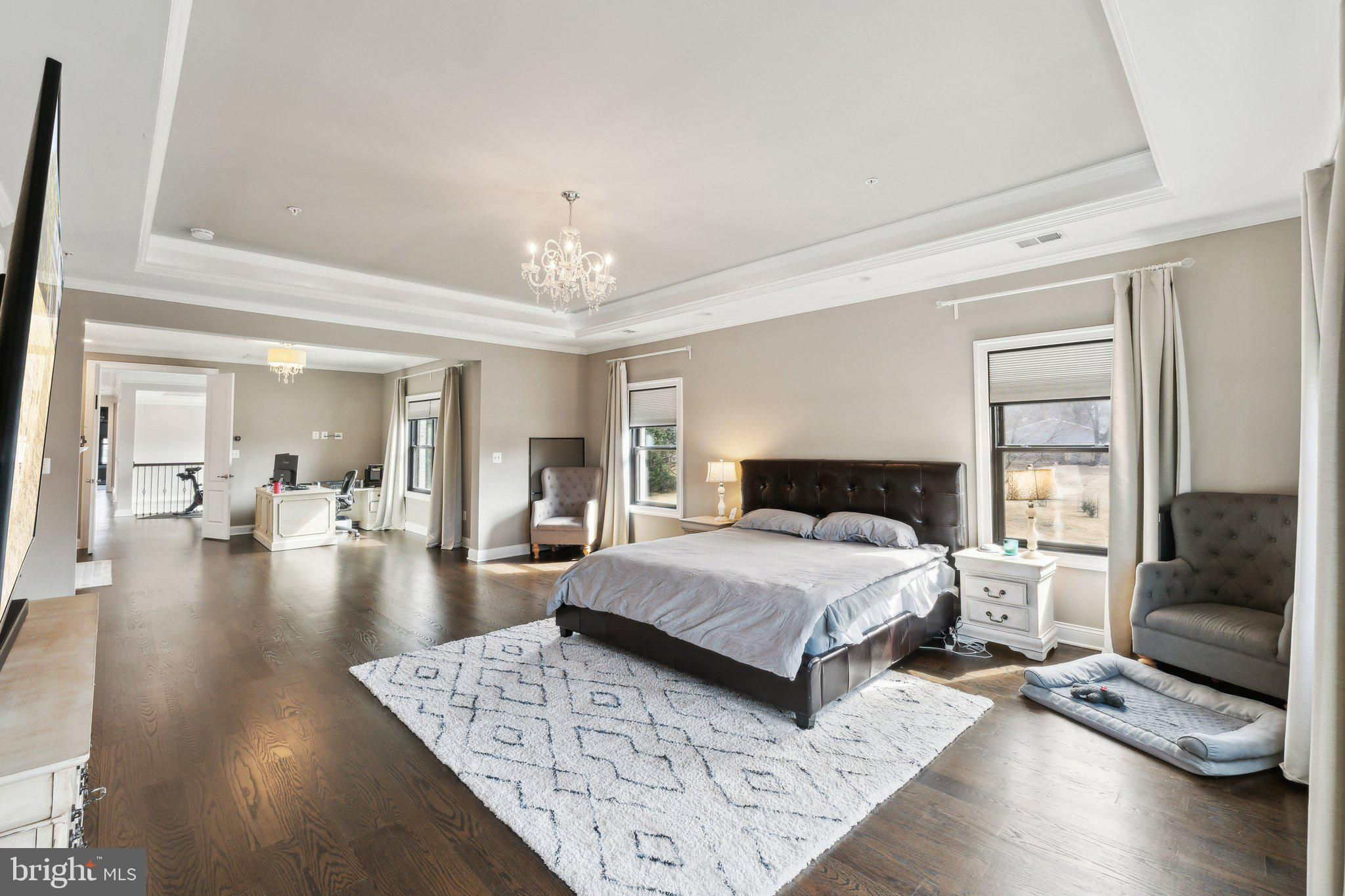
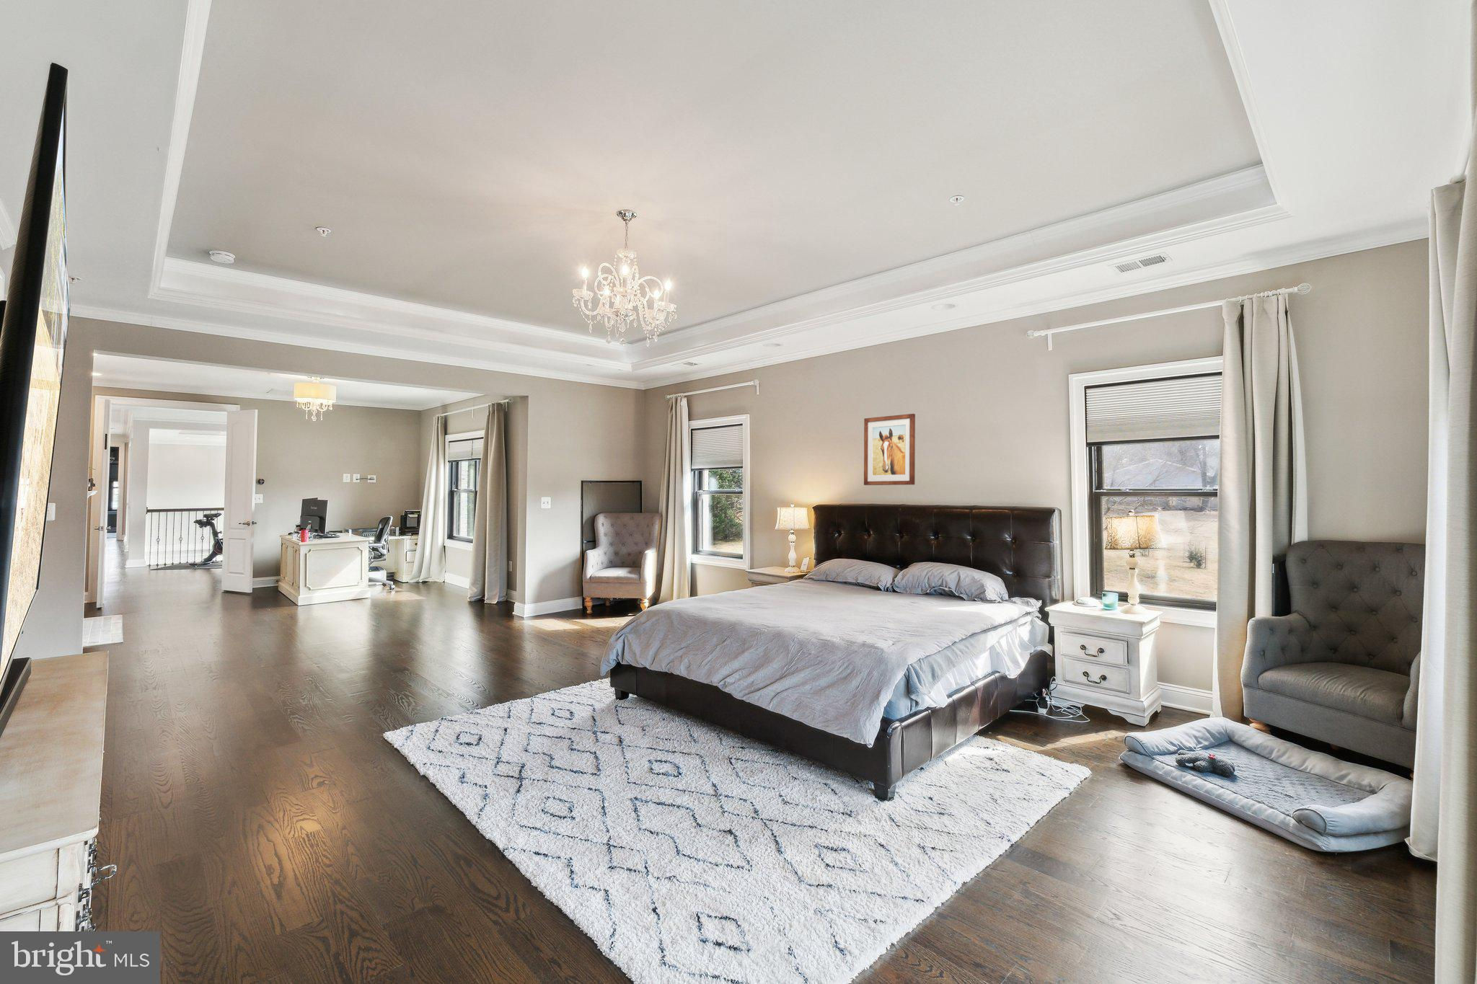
+ wall art [863,413,916,485]
